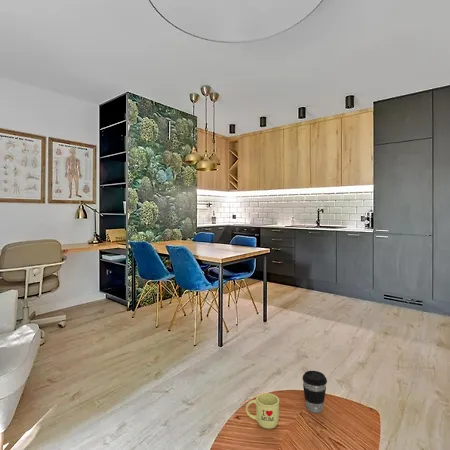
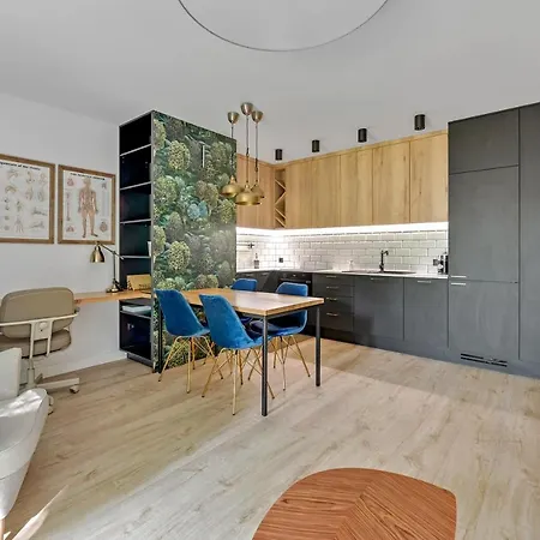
- coffee cup [302,370,328,414]
- mug [245,392,280,430]
